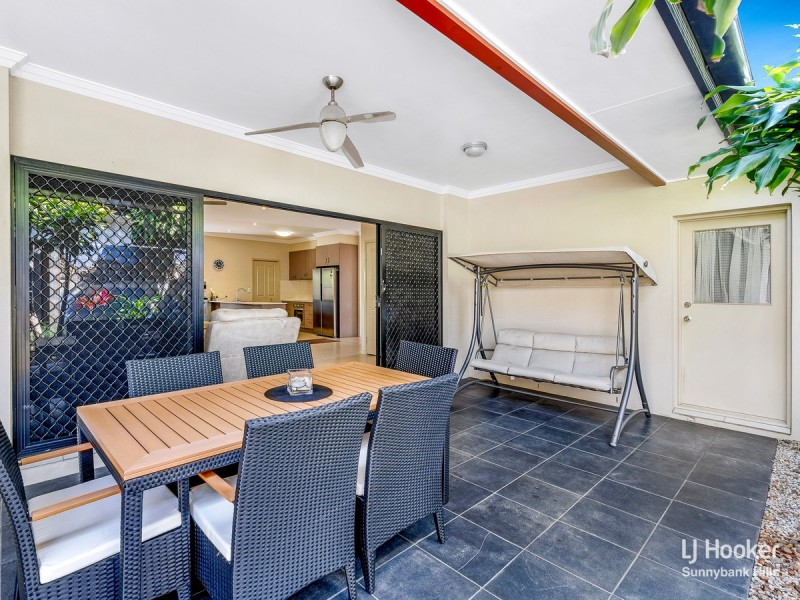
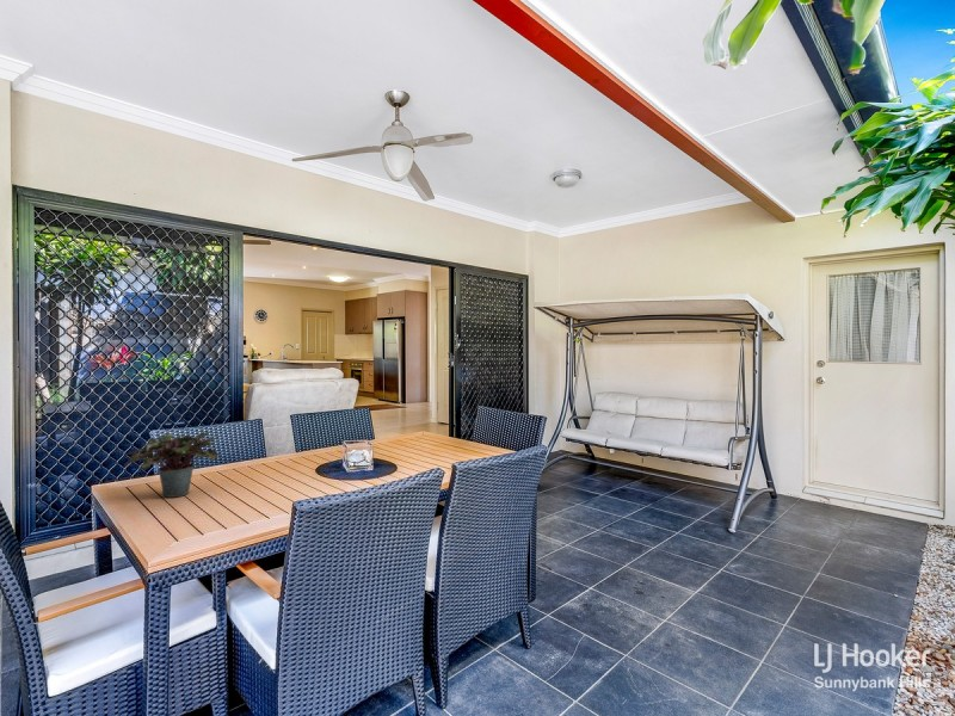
+ potted plant [124,431,220,499]
